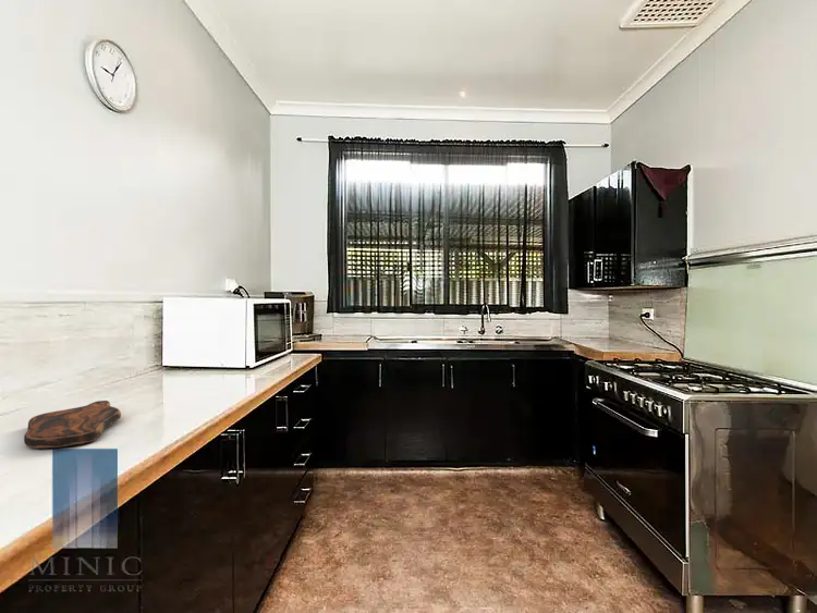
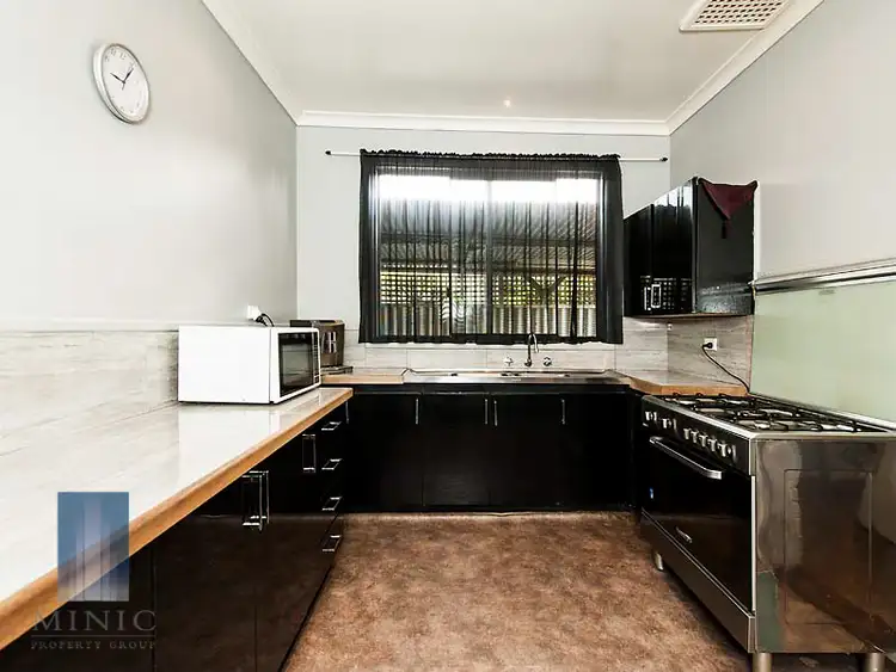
- cutting board [23,400,122,450]
